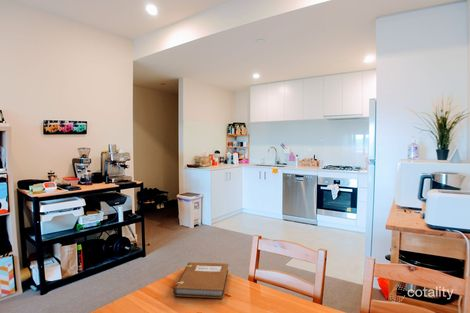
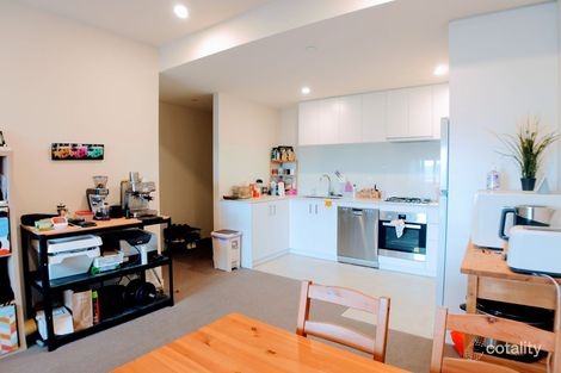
- notebook [172,261,229,299]
